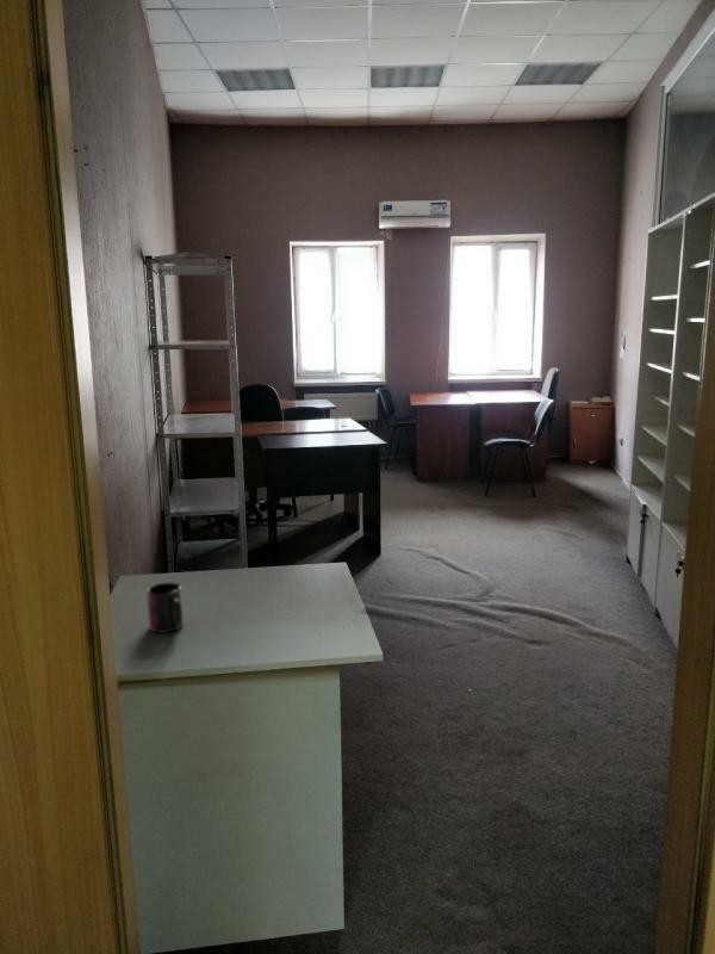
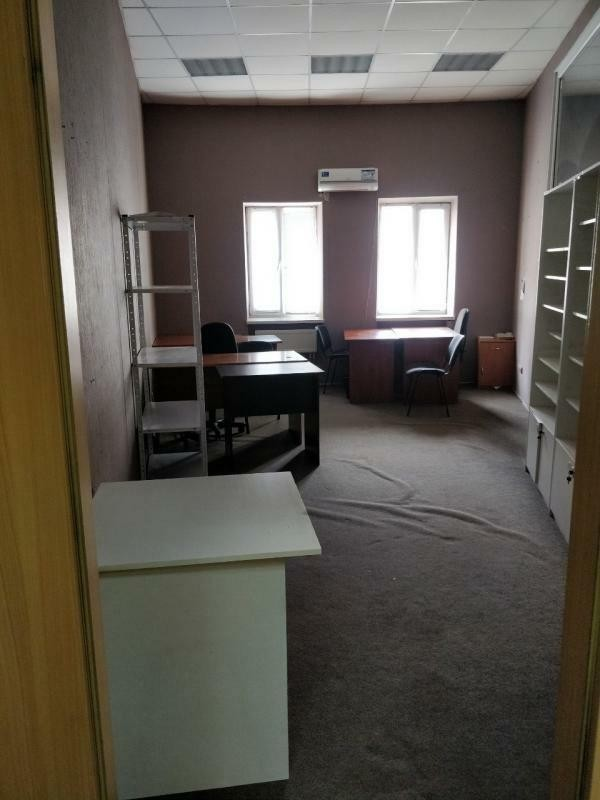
- mug [145,582,185,634]
